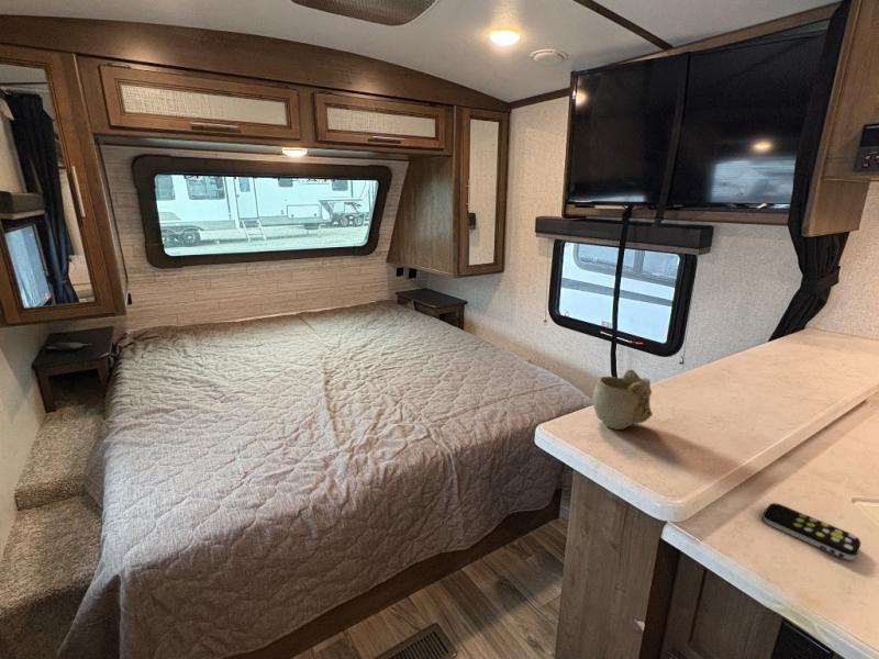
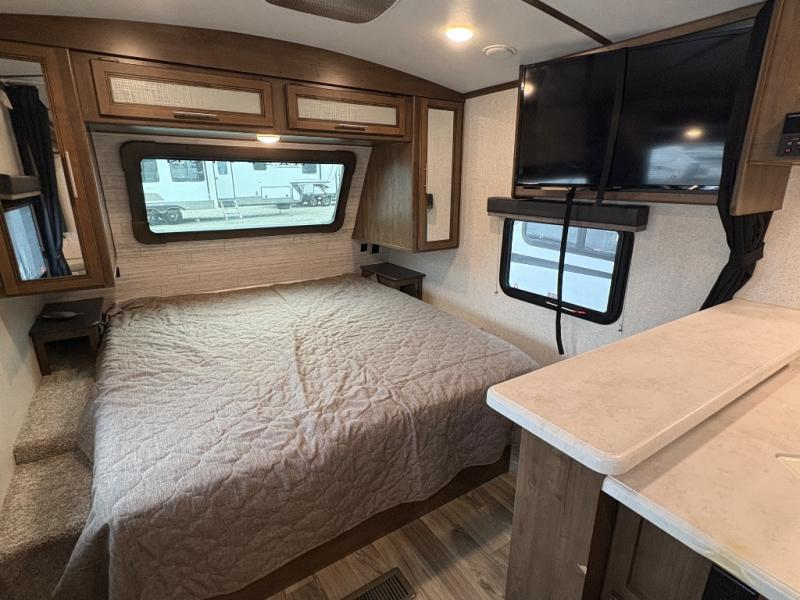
- mug [591,369,654,431]
- remote control [761,502,861,561]
